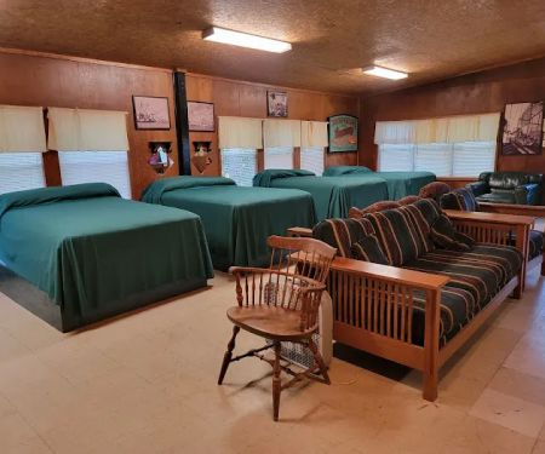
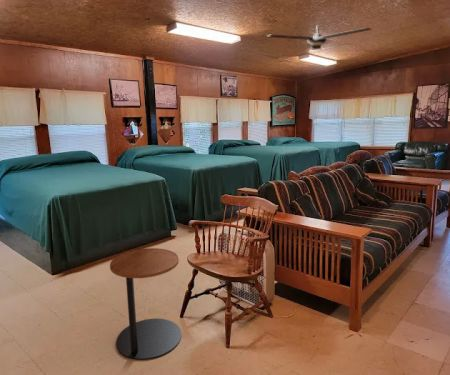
+ ceiling fan [266,24,372,50]
+ side table [109,247,182,361]
